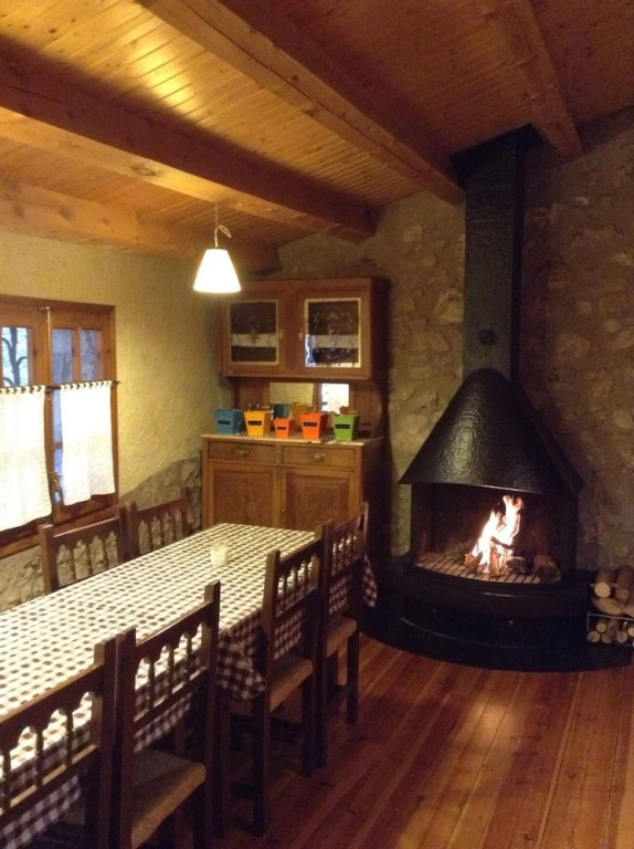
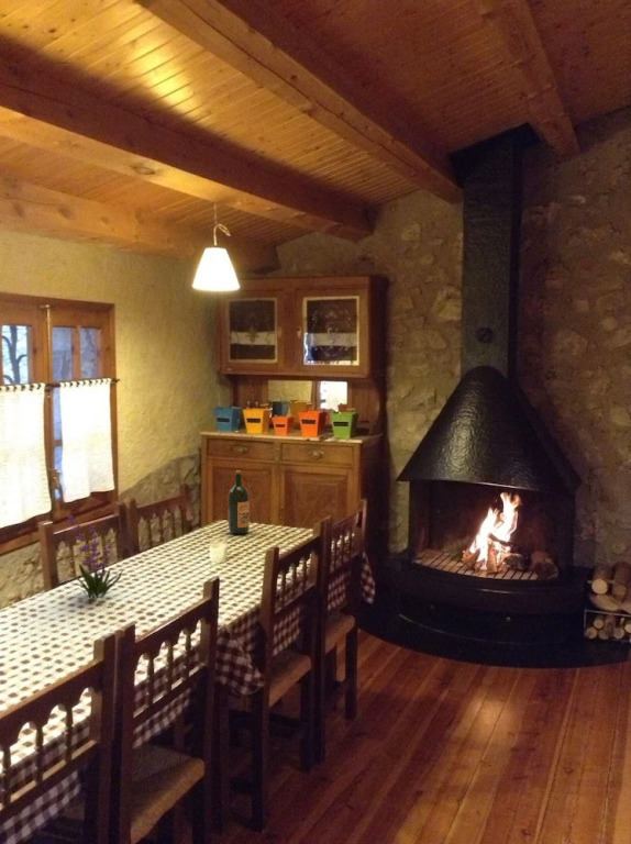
+ plant [66,514,124,600]
+ wine bottle [228,469,251,535]
